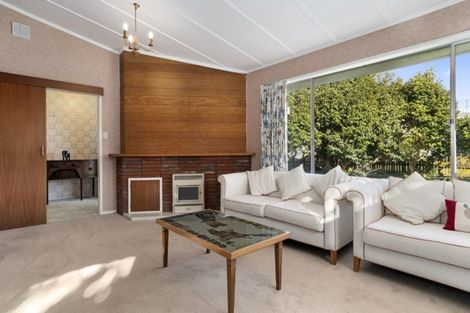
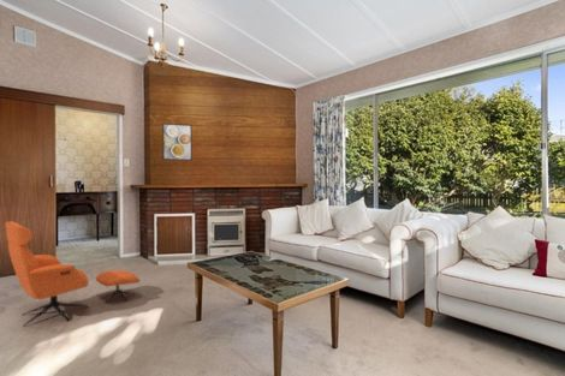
+ armchair [4,220,141,328]
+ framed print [161,123,194,162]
